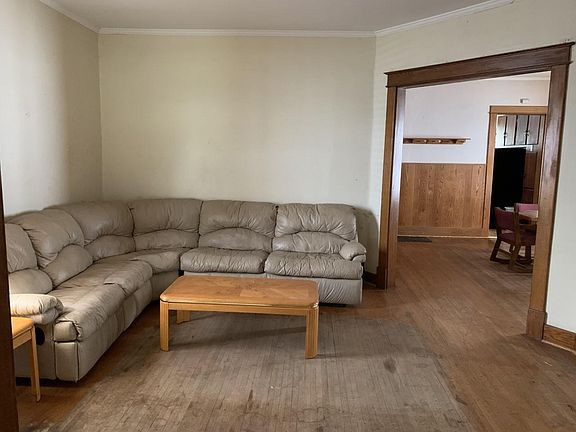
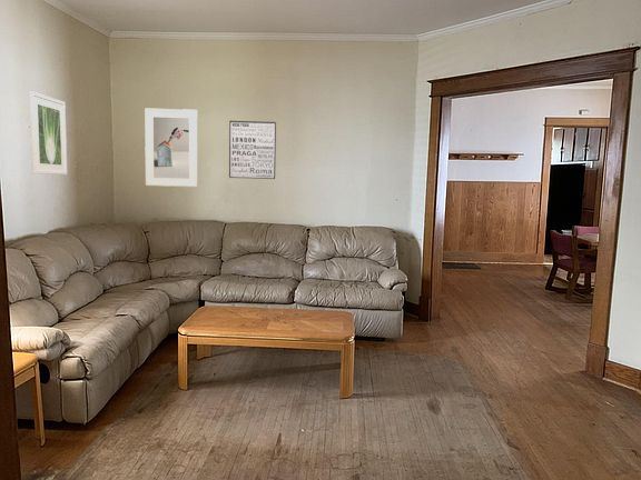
+ wall art [228,120,277,180]
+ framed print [144,107,199,188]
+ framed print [28,90,68,176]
